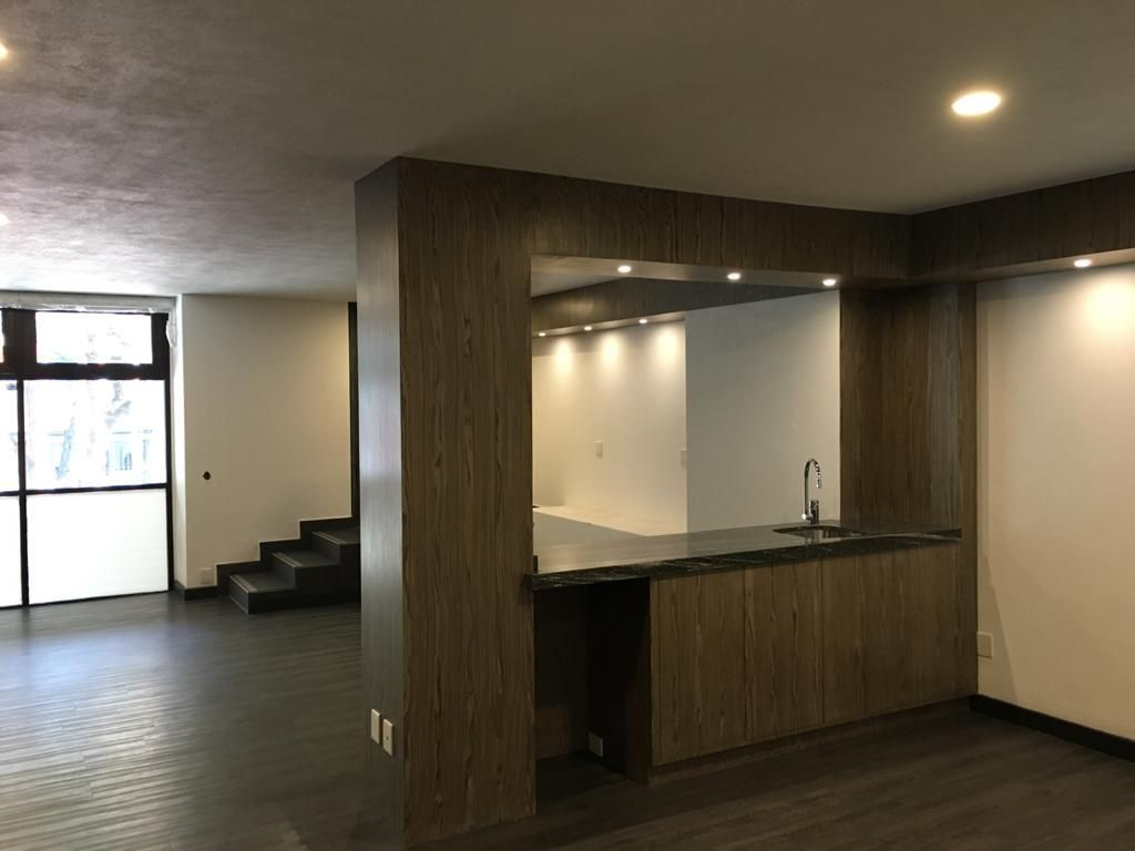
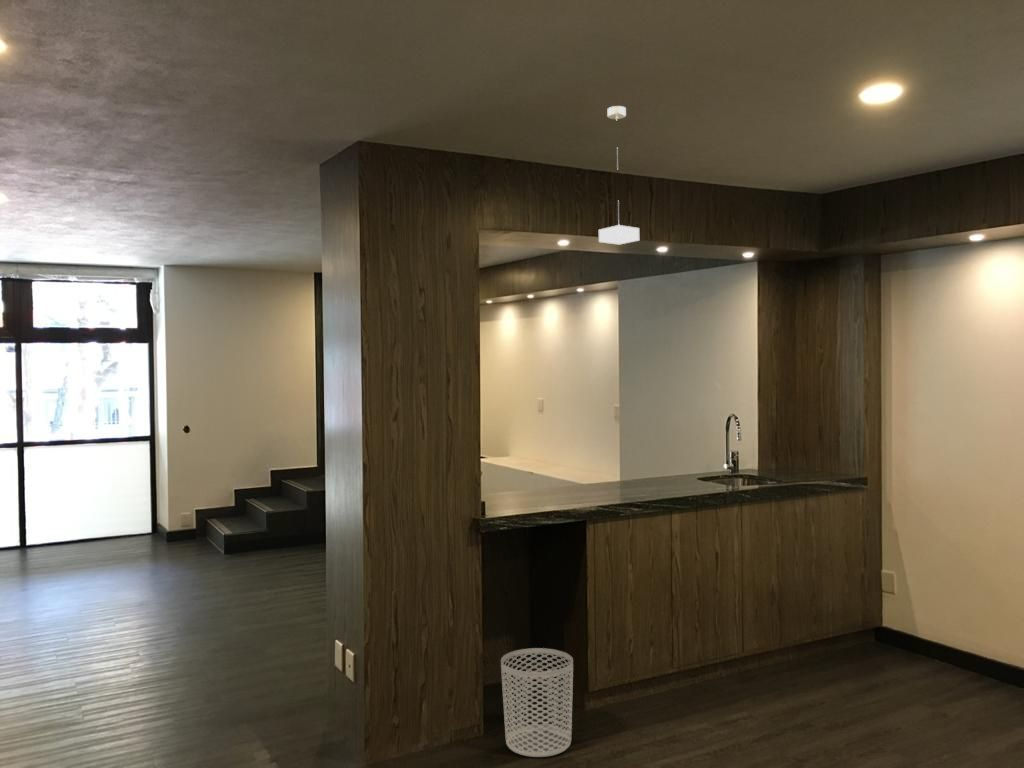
+ pendant lamp [598,105,640,246]
+ waste bin [500,647,574,758]
